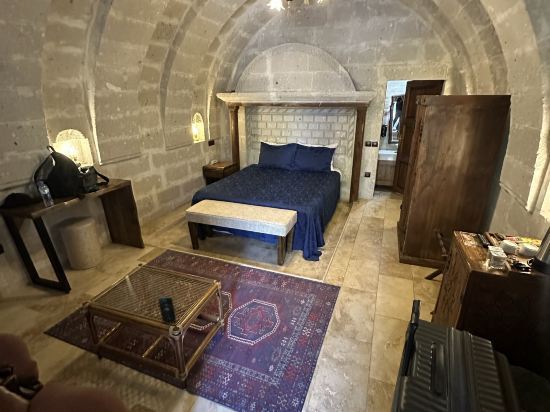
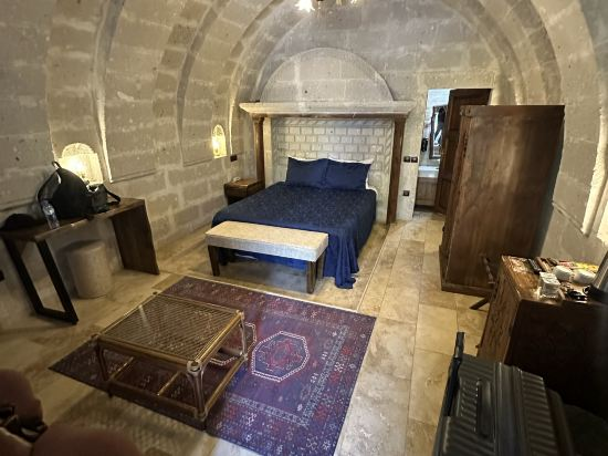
- smartphone [157,296,177,322]
